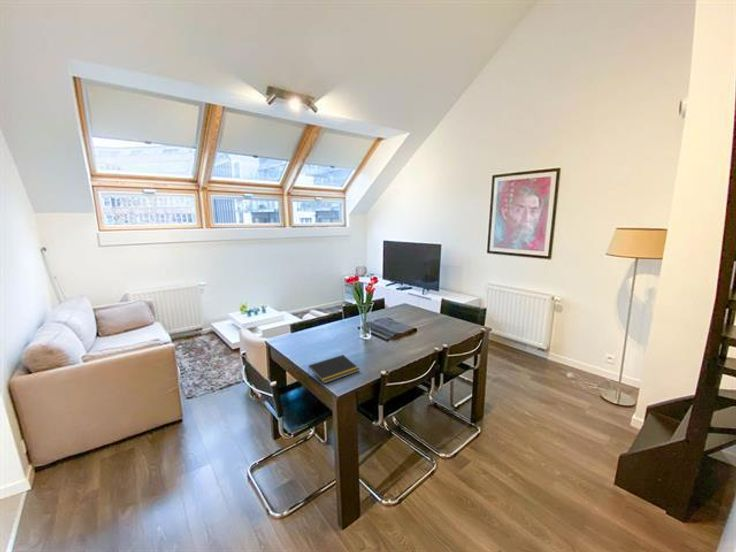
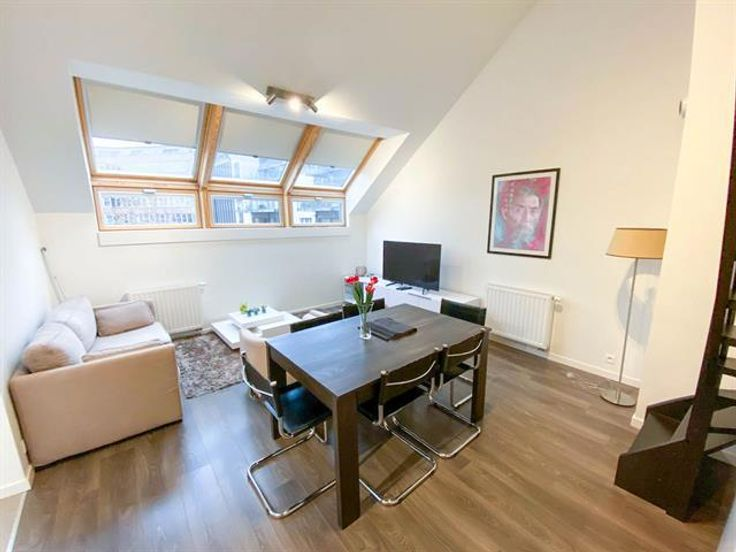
- notepad [307,354,360,385]
